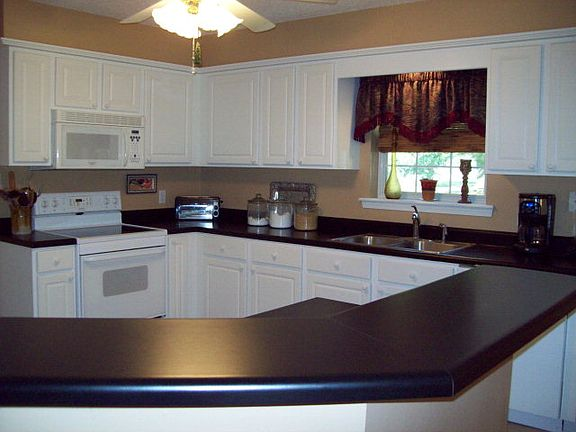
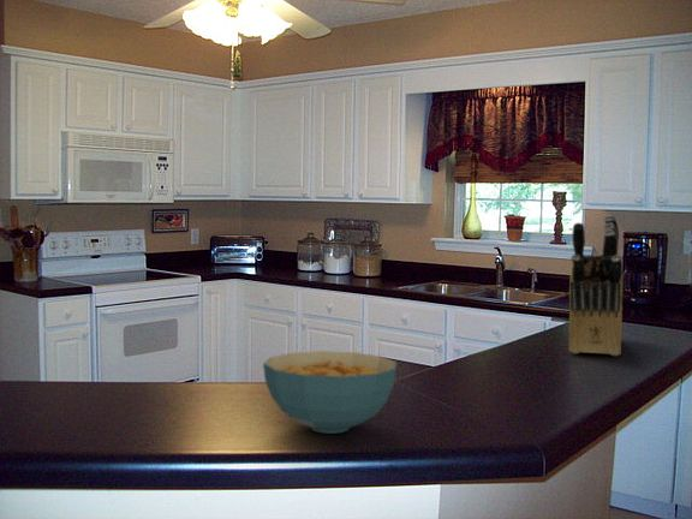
+ cereal bowl [262,350,398,435]
+ knife block [568,214,624,357]
